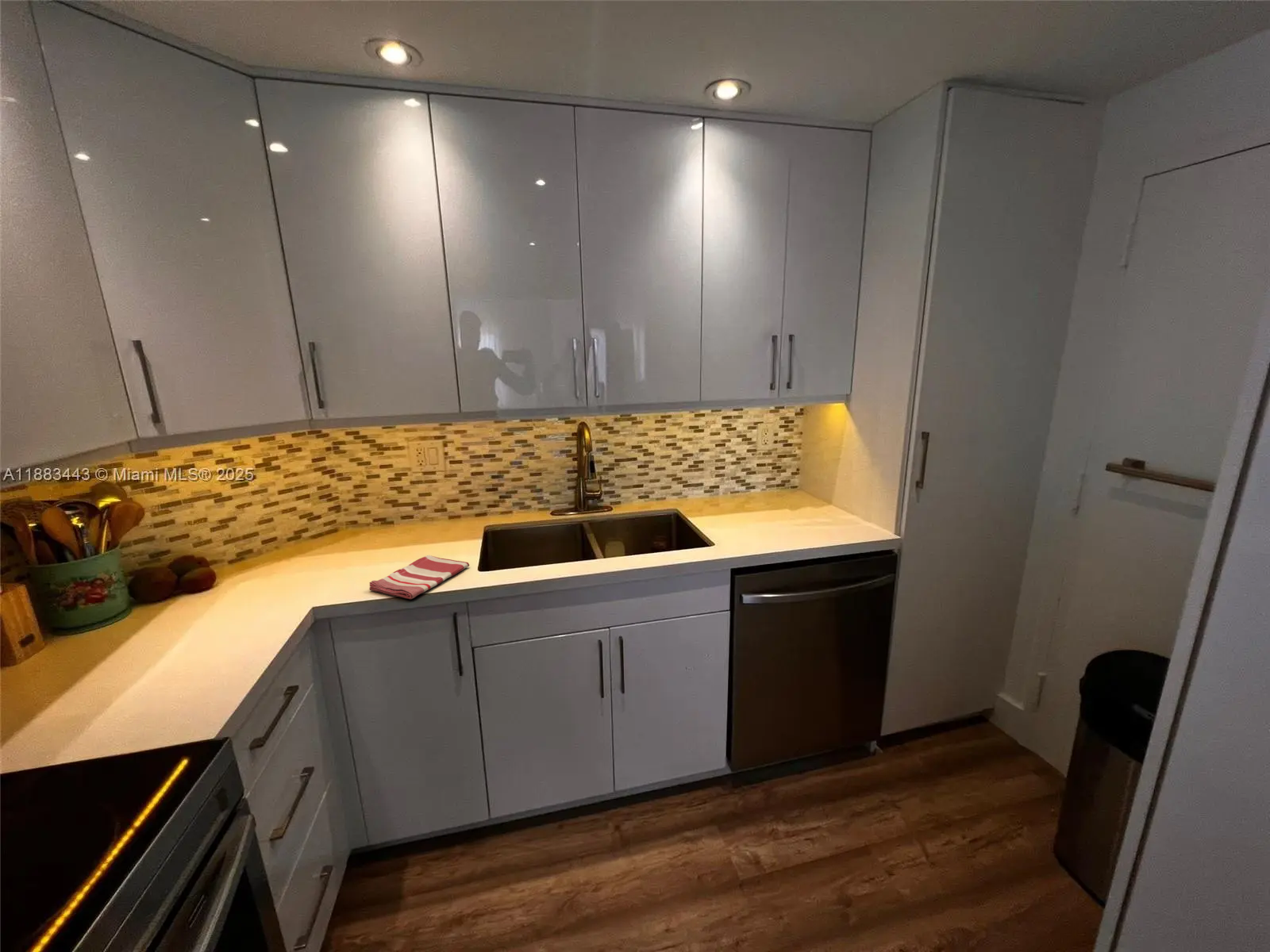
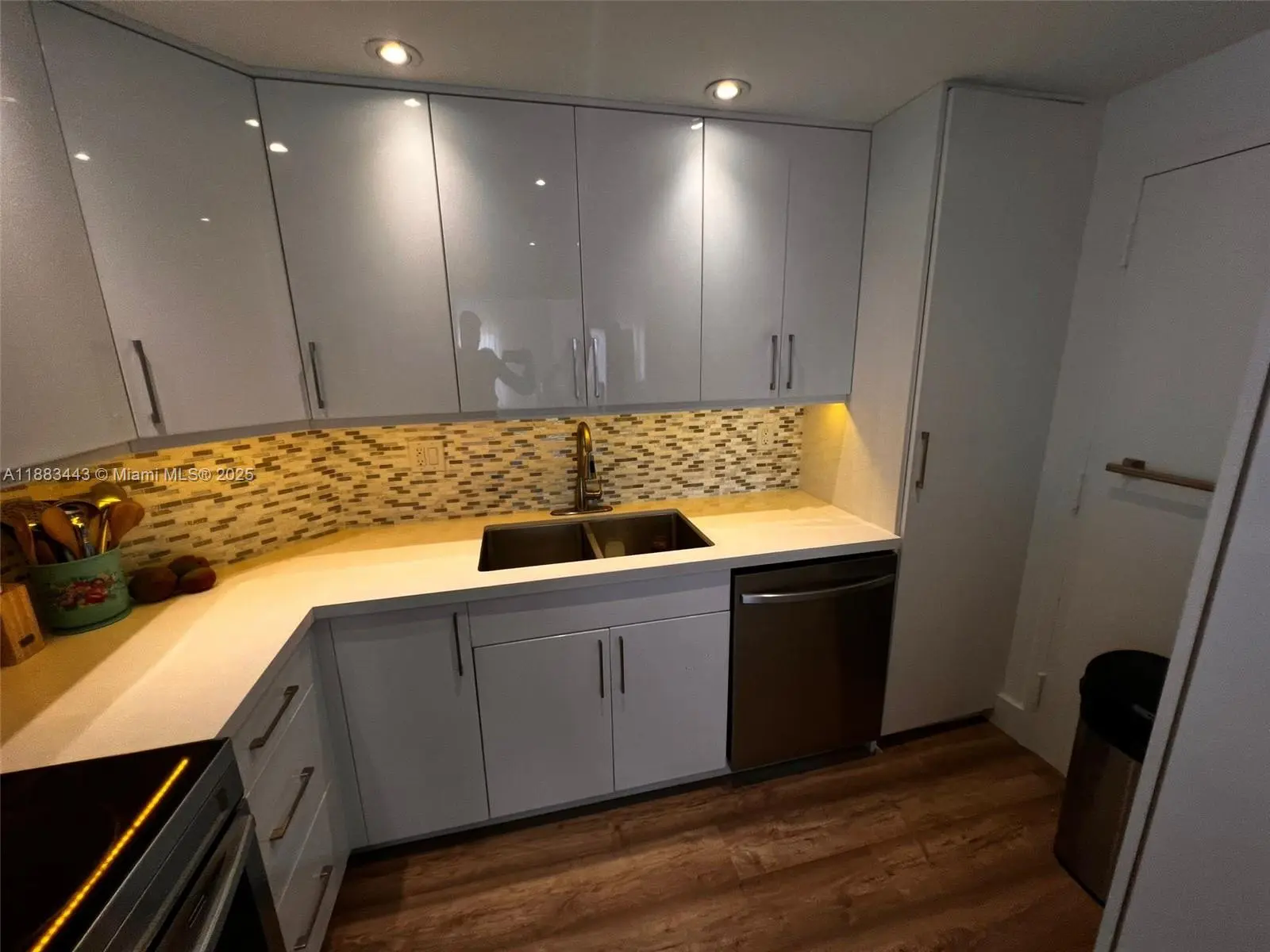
- dish towel [368,555,470,600]
